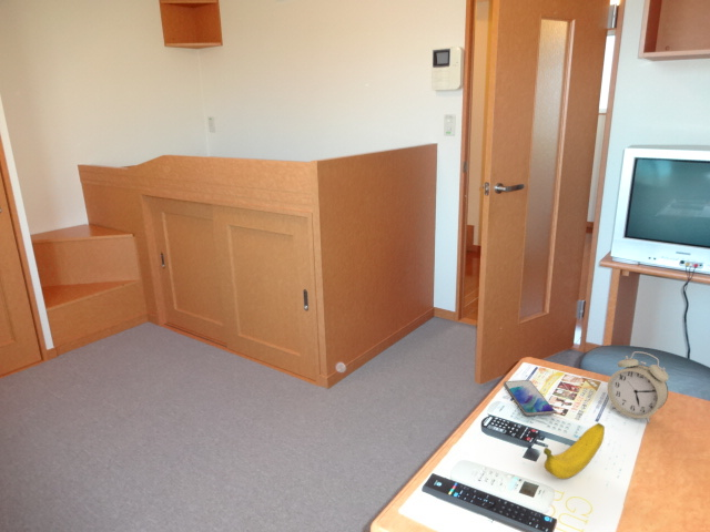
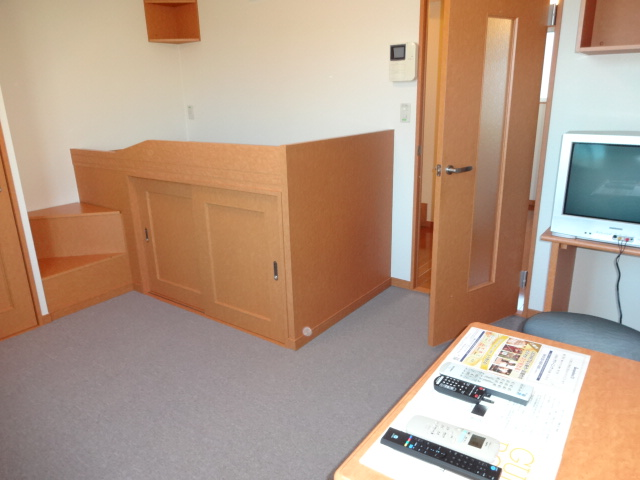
- banana [542,422,606,480]
- alarm clock [606,350,670,424]
- smartphone [503,379,556,417]
